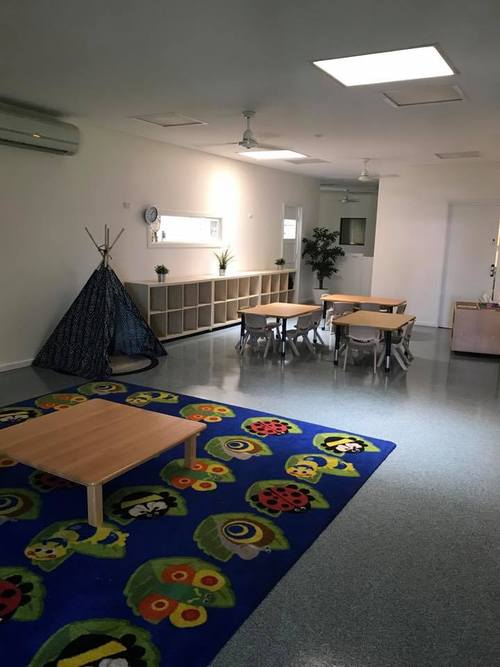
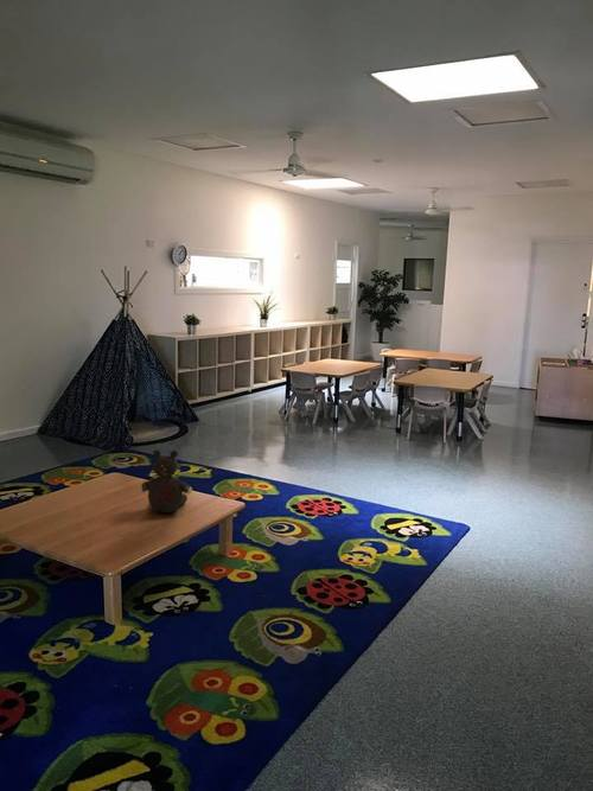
+ teddy bear [138,448,193,513]
